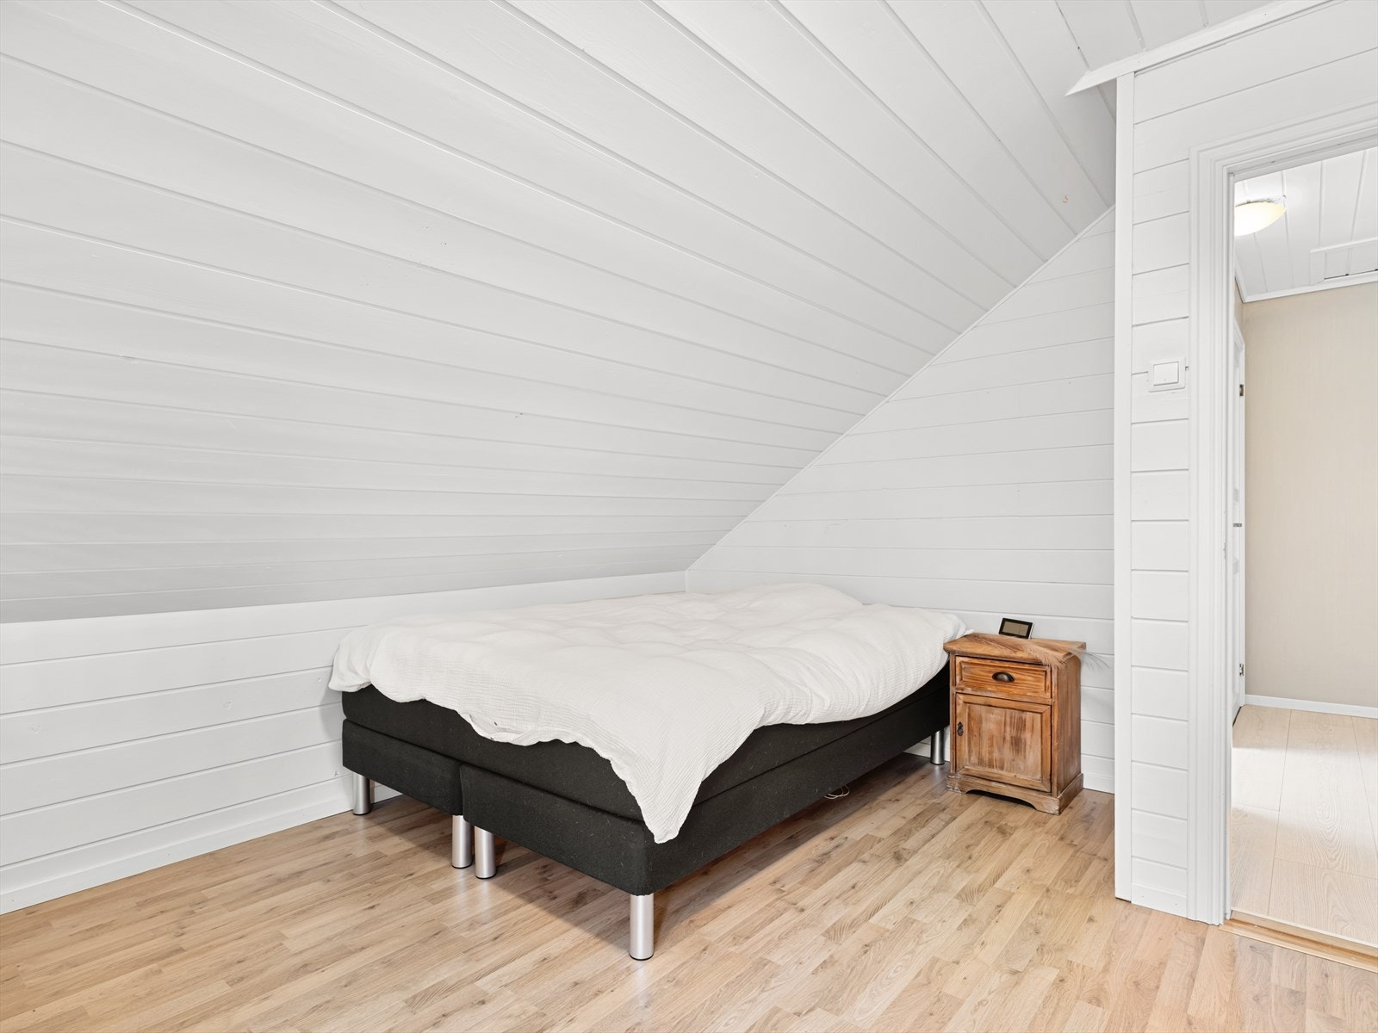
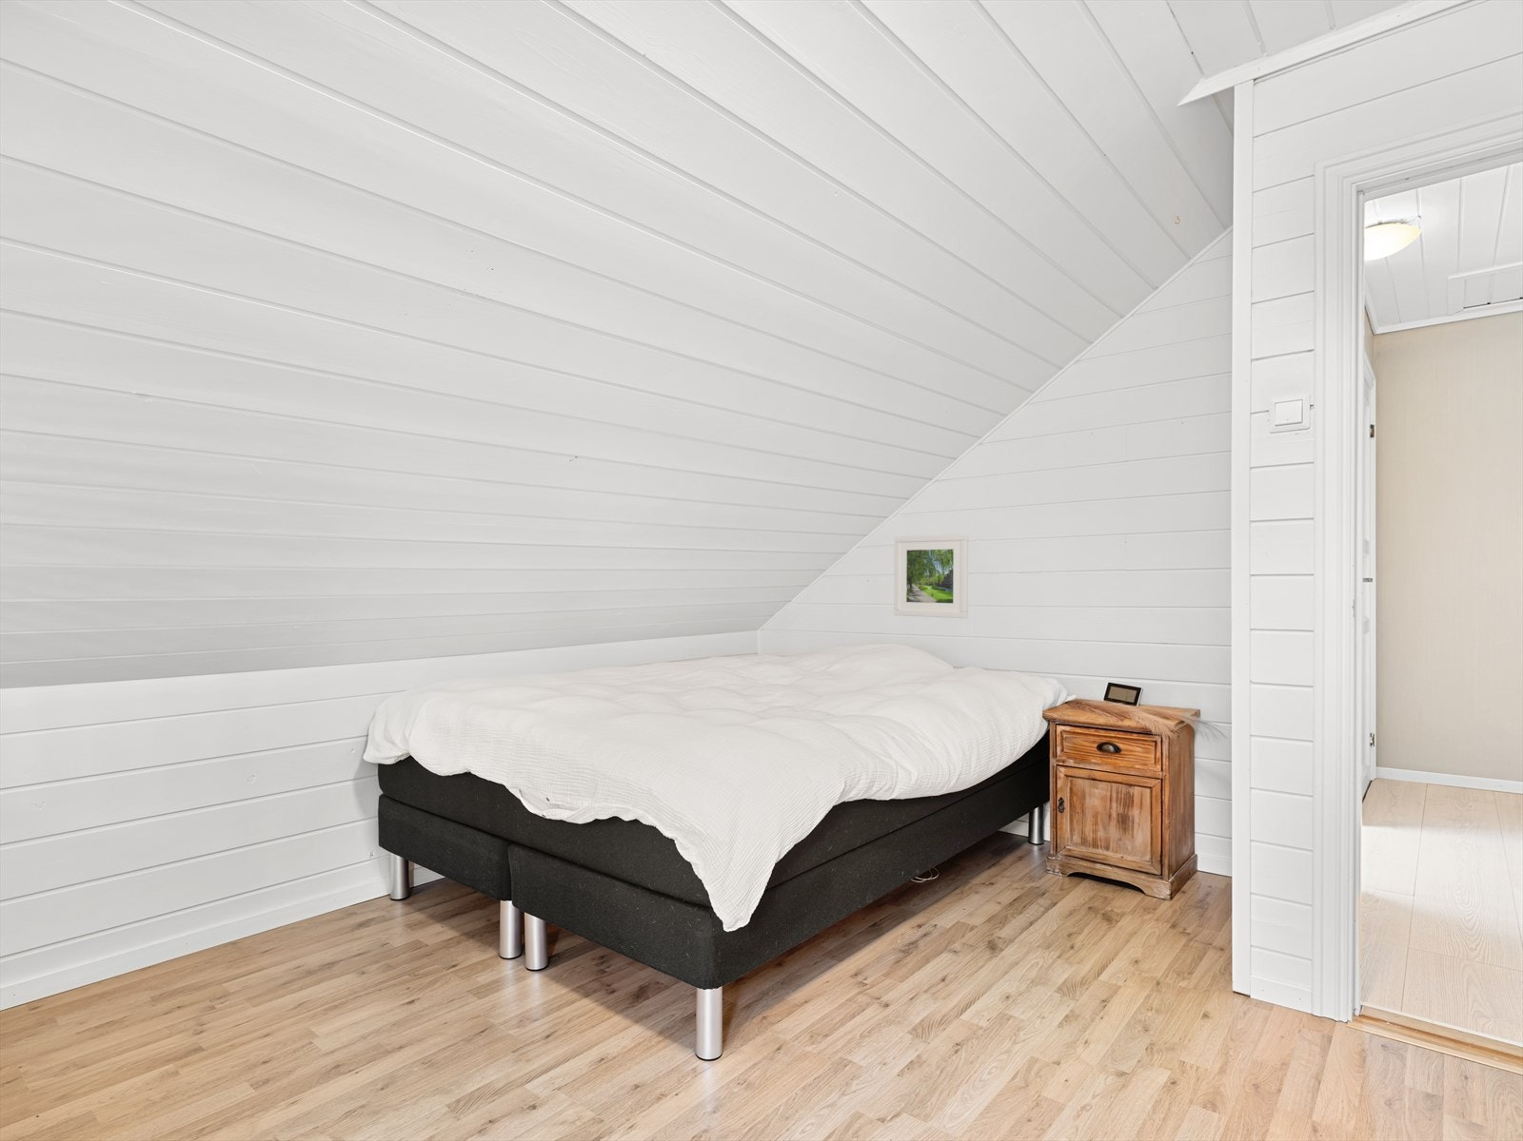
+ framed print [893,533,969,618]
